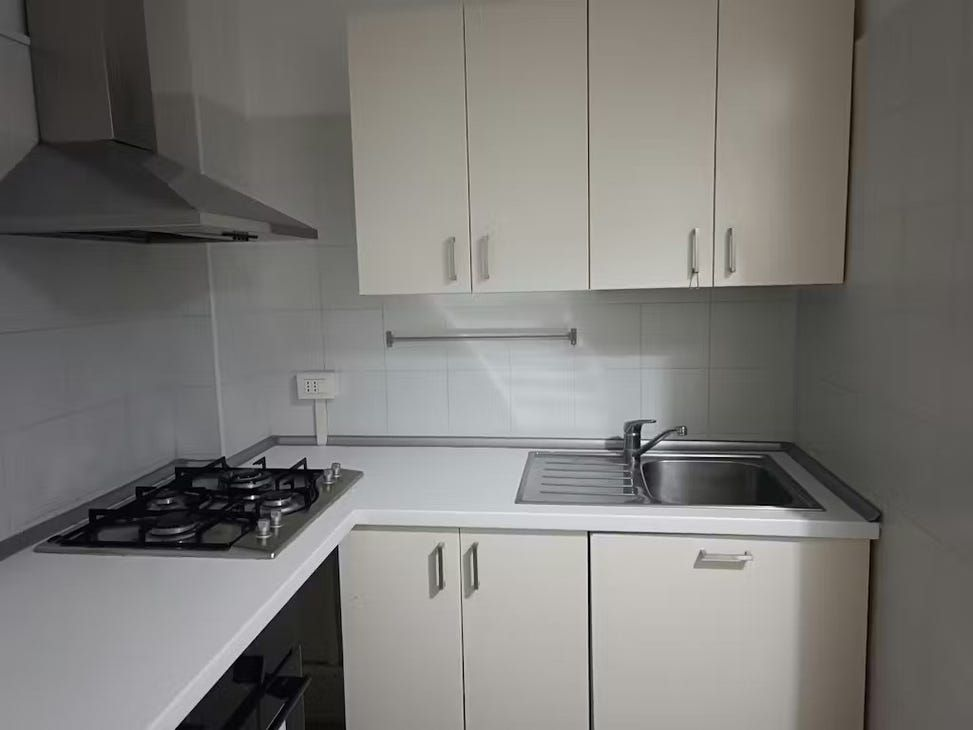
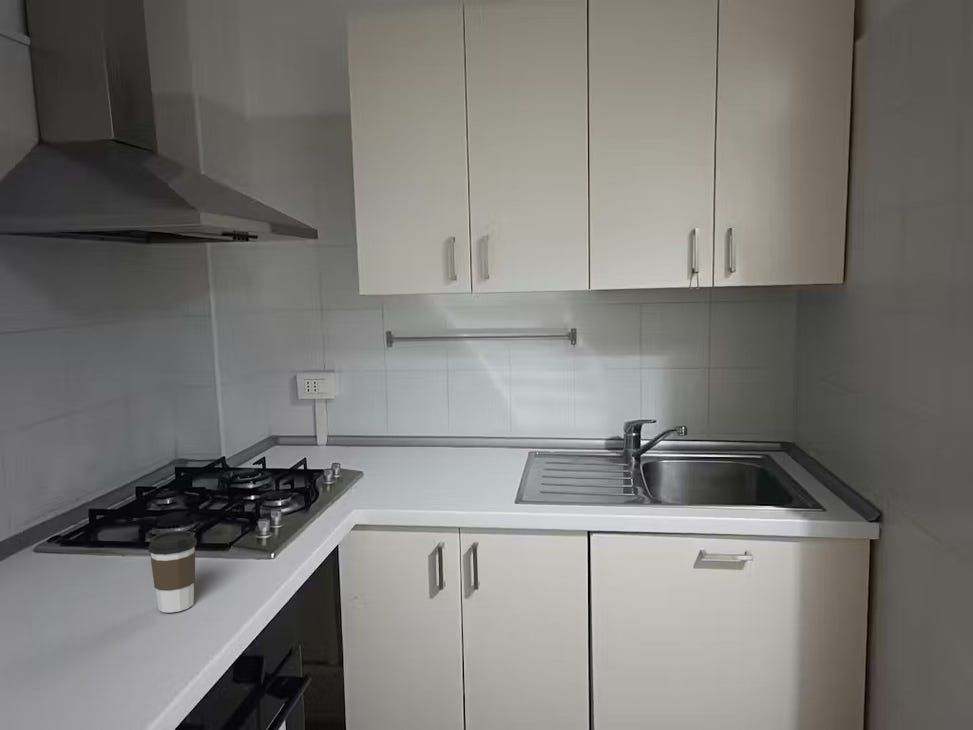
+ coffee cup [148,530,197,614]
